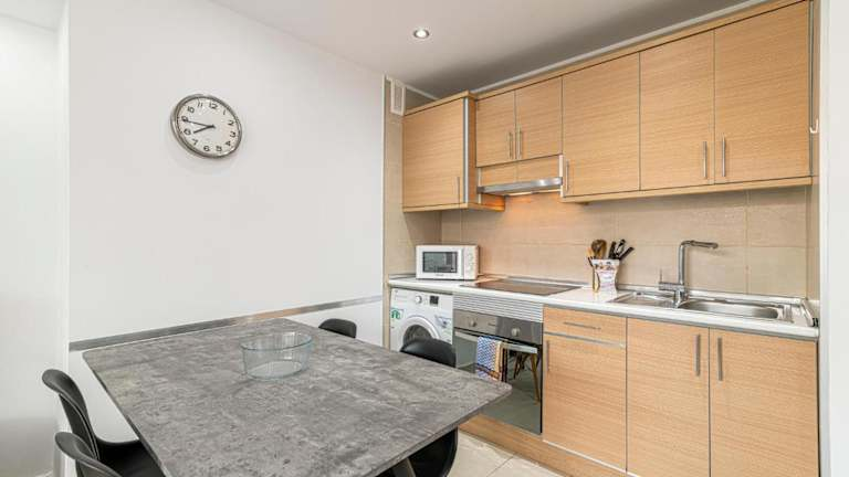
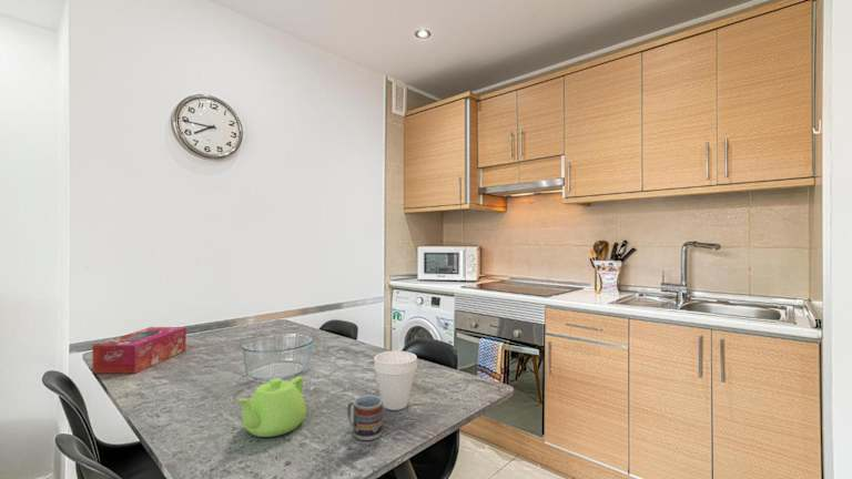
+ teapot [236,375,307,438]
+ tissue box [91,326,187,375]
+ cup [373,350,418,411]
+ cup [346,395,384,441]
